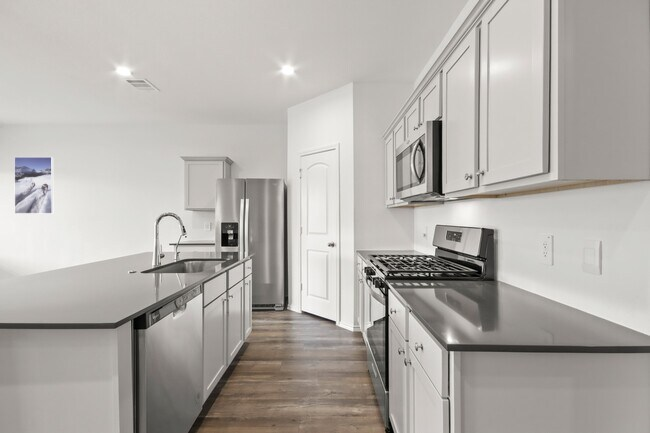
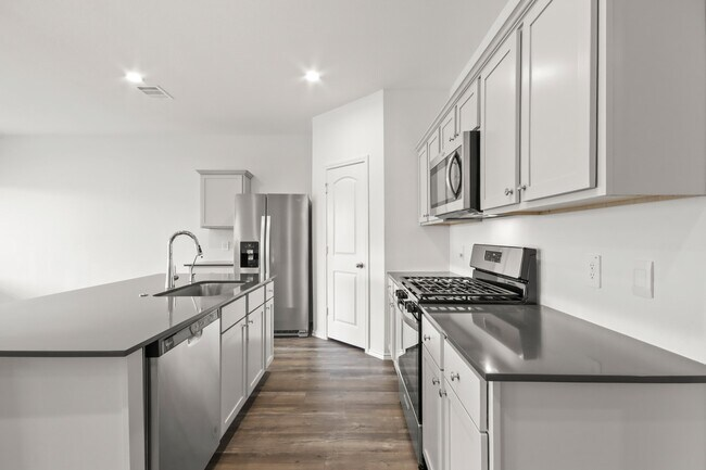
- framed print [13,156,54,214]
